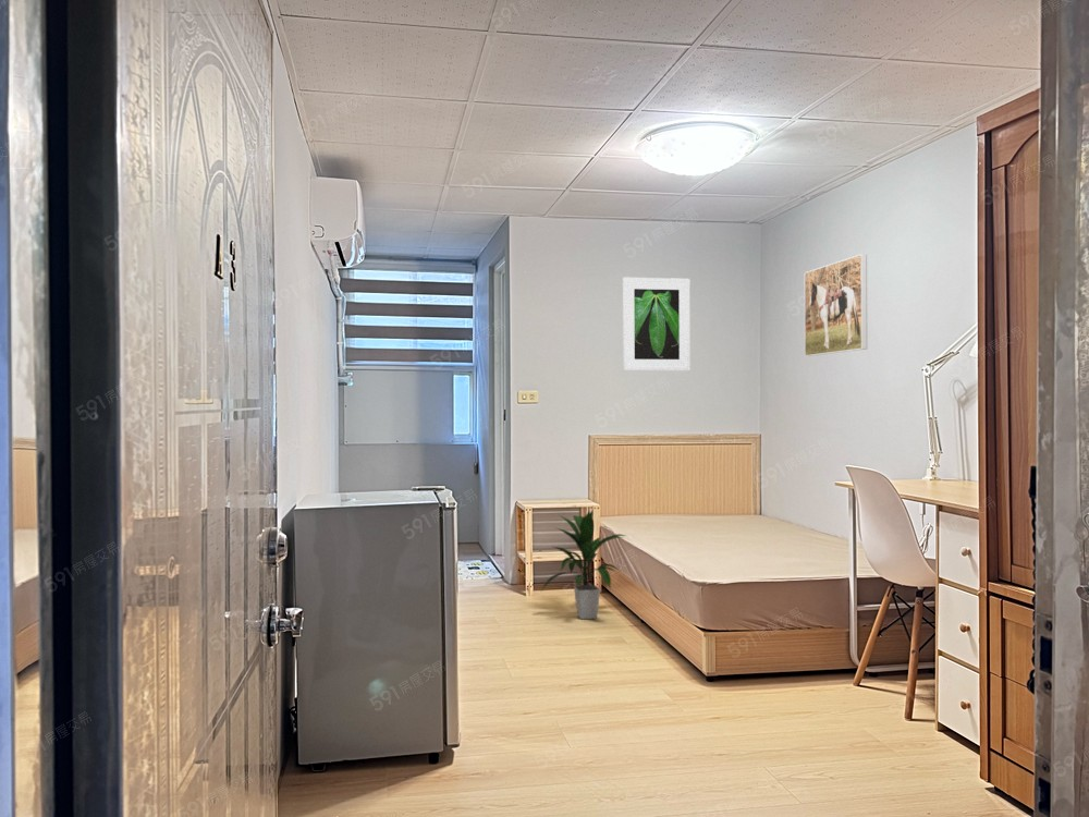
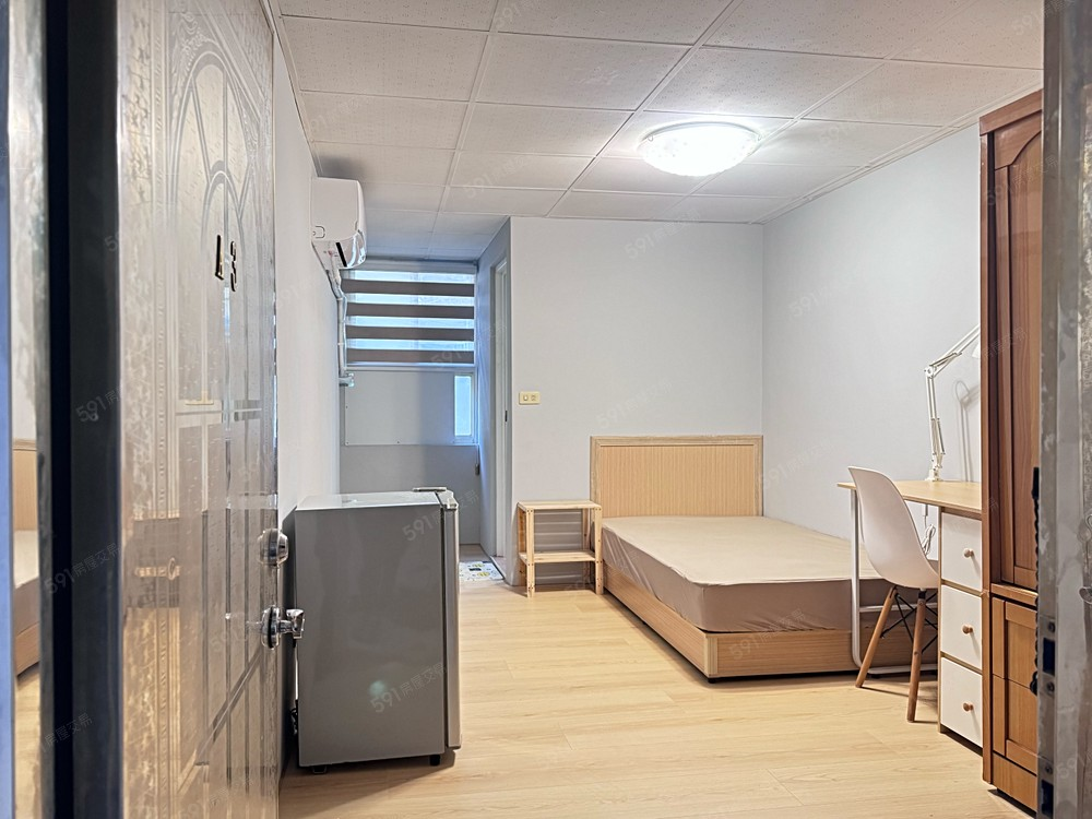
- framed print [622,277,692,371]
- indoor plant [540,508,628,620]
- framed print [804,253,868,357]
